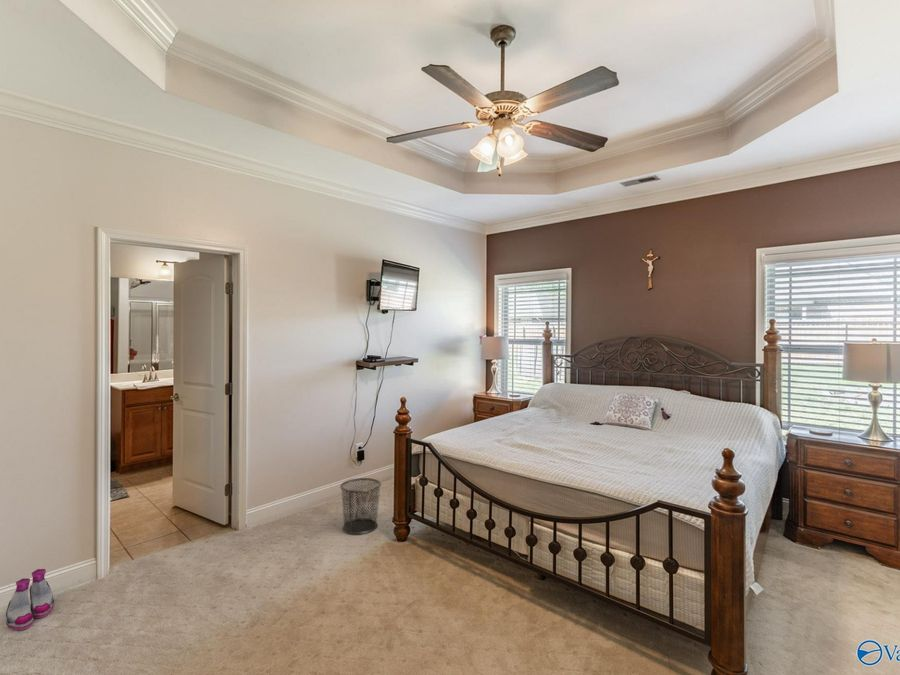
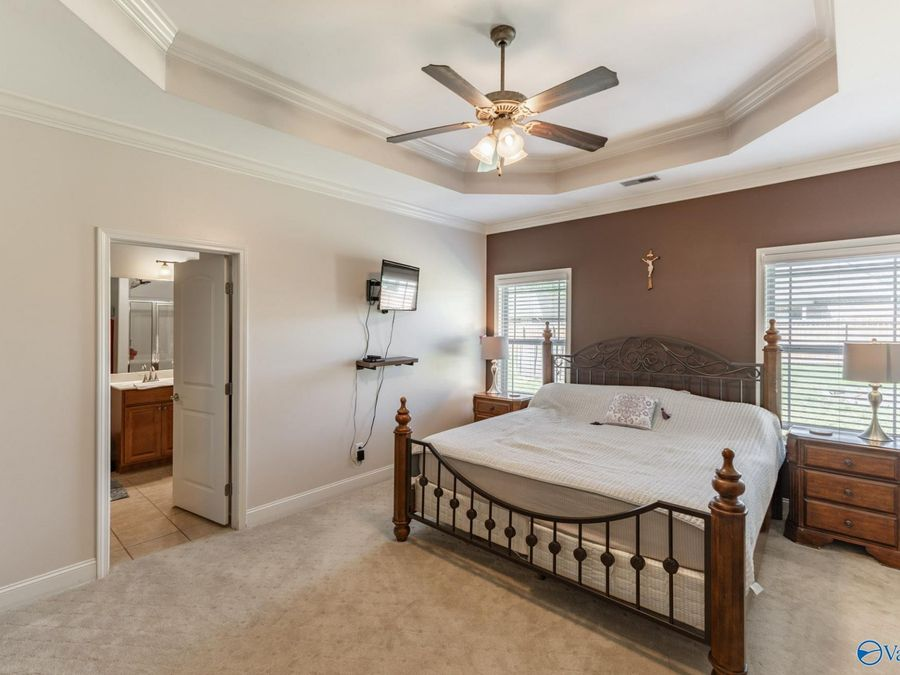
- waste bin [339,477,382,535]
- boots [5,568,55,631]
